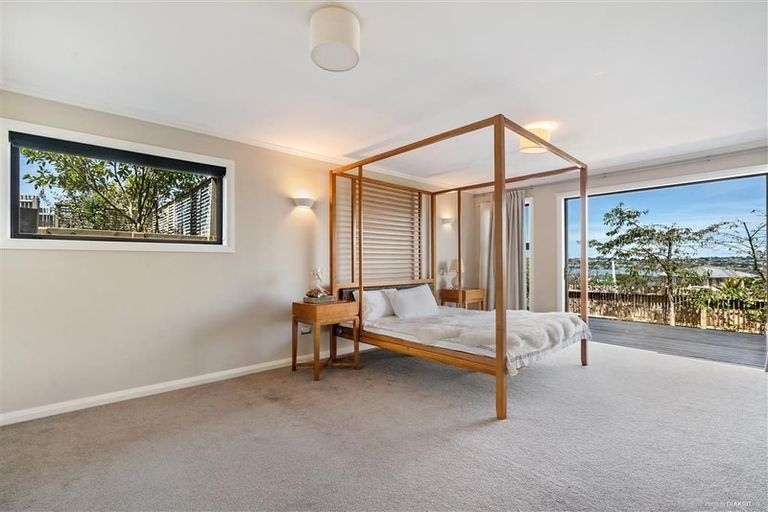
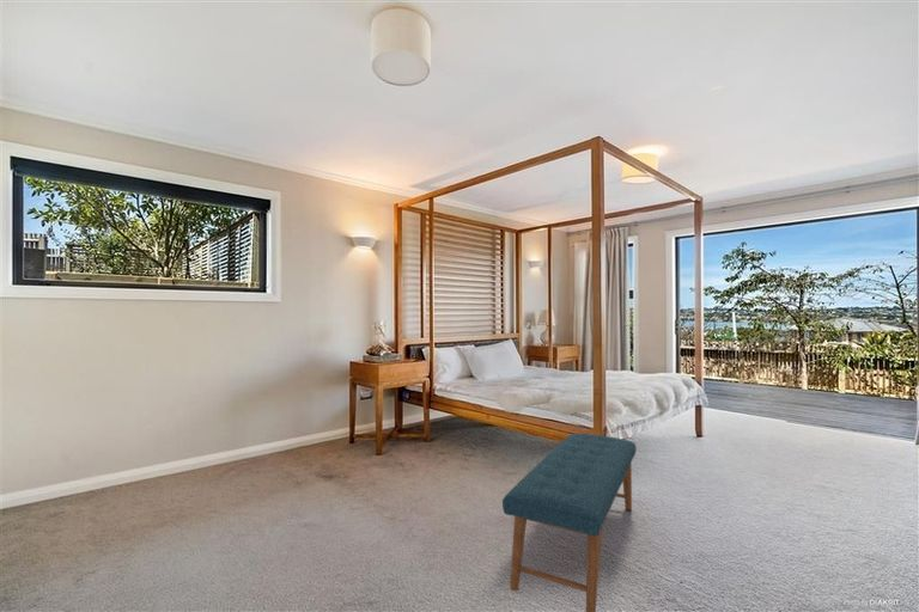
+ bench [501,433,637,612]
